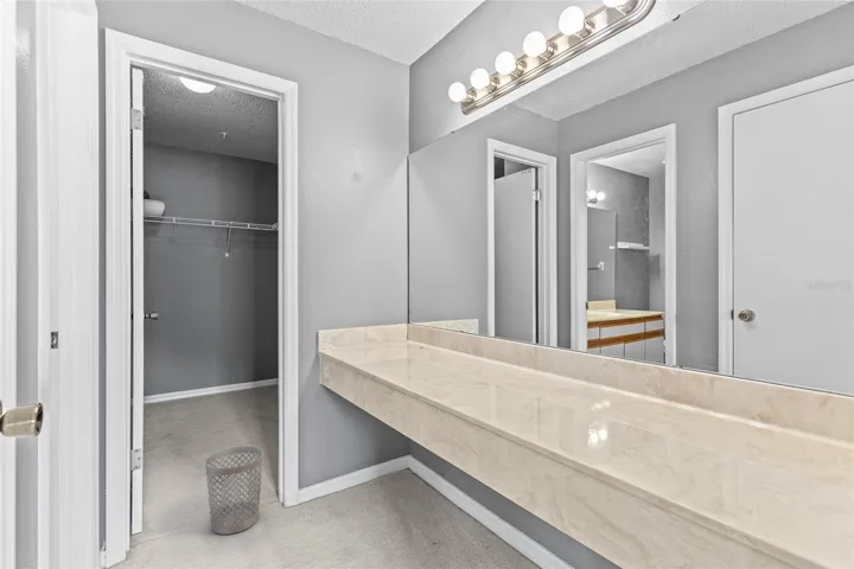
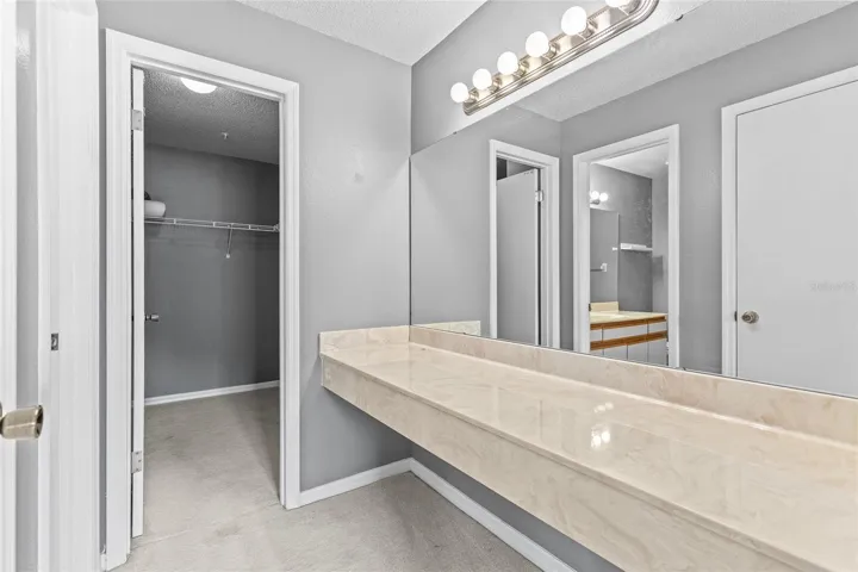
- wastebasket [204,445,265,536]
